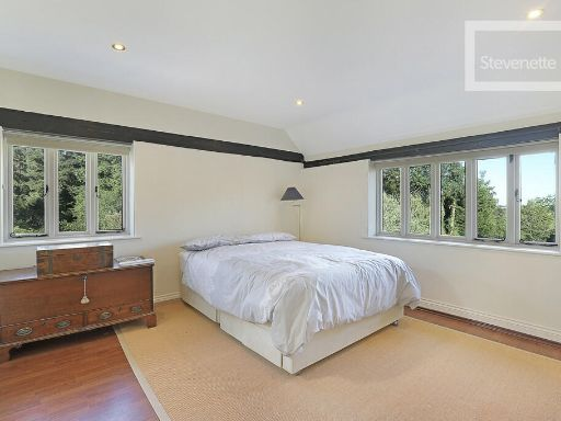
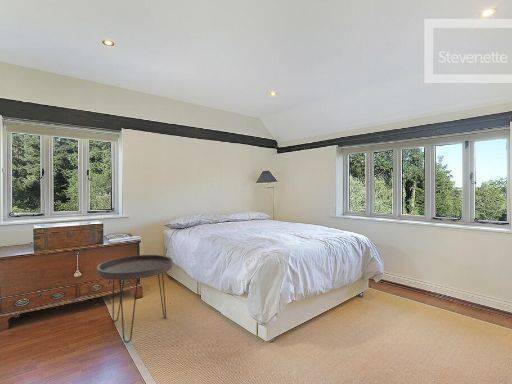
+ side table [96,254,173,344]
